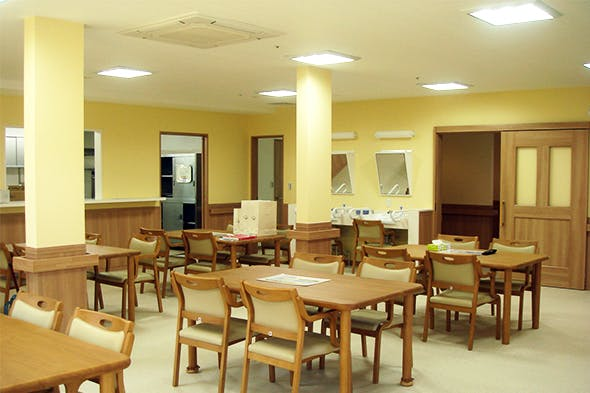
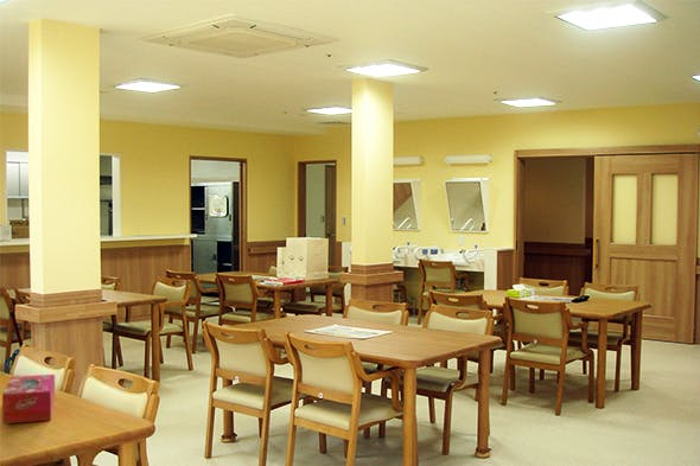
+ tissue box [1,374,56,424]
